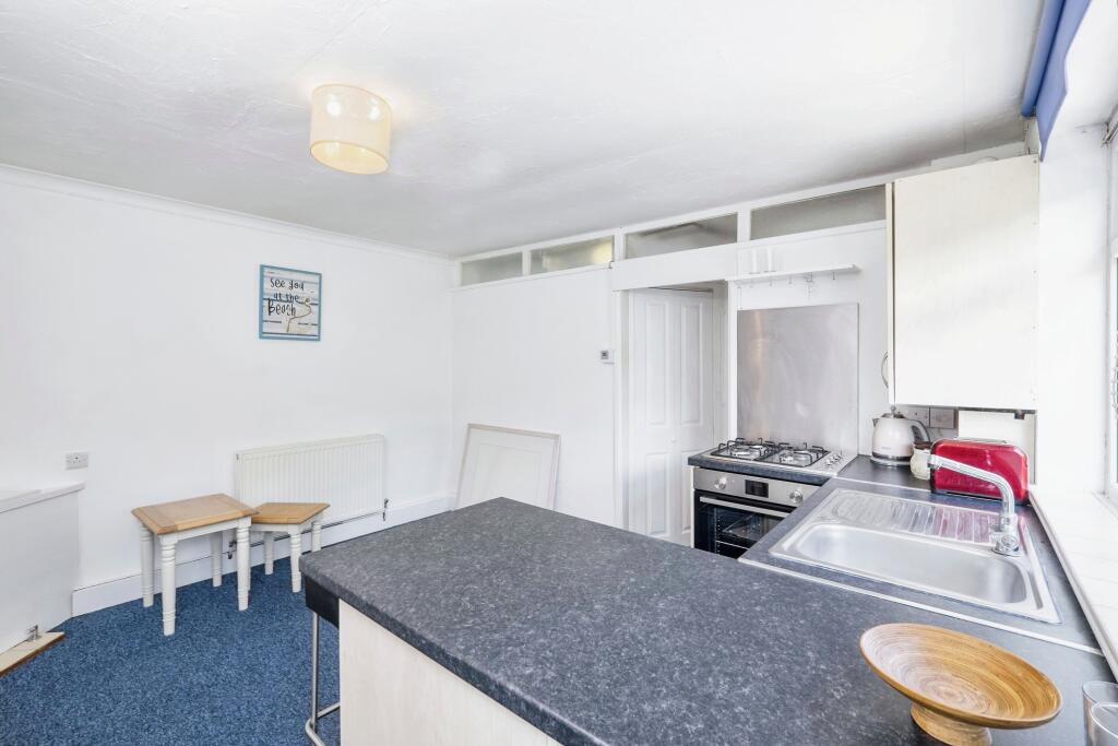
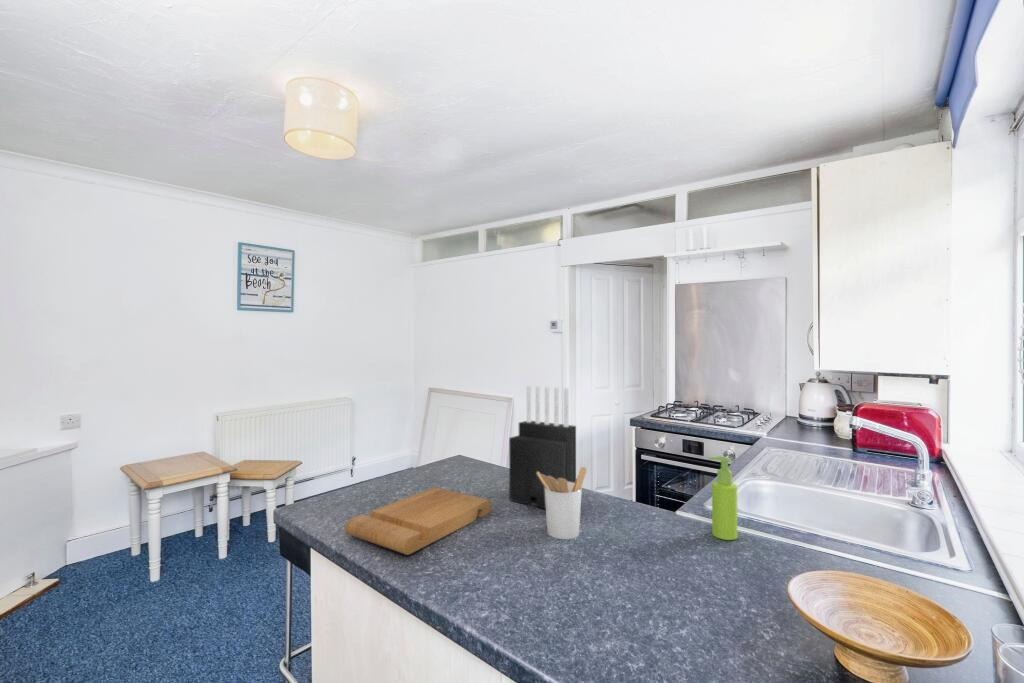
+ soap dispenser [707,455,738,541]
+ utensil holder [537,466,588,540]
+ knife block [508,384,577,510]
+ cutting board [344,486,493,556]
